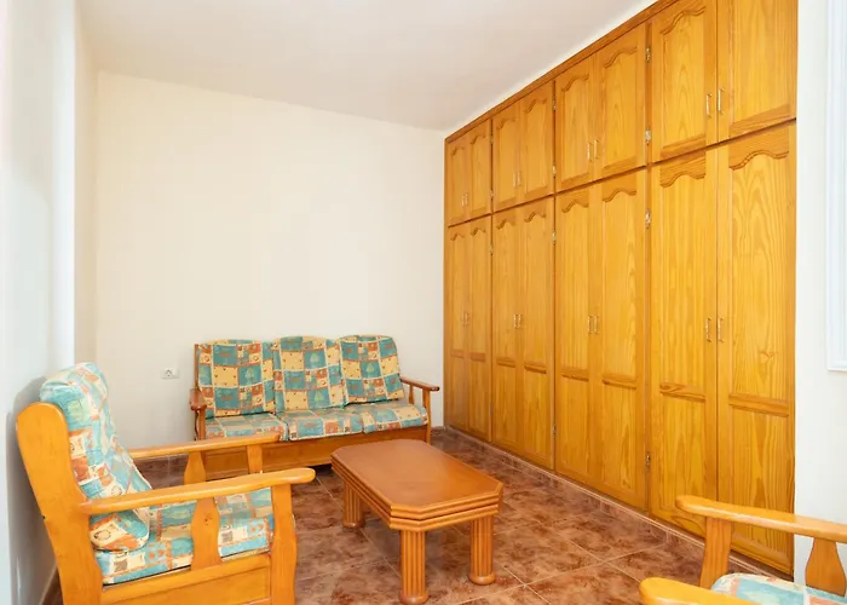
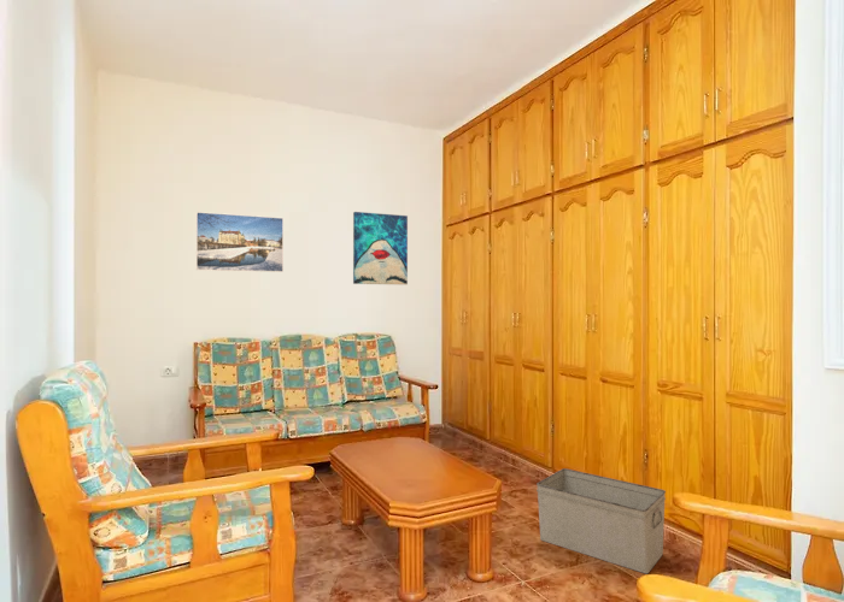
+ wall art [352,211,409,285]
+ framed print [195,211,285,273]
+ storage bin [535,467,667,574]
